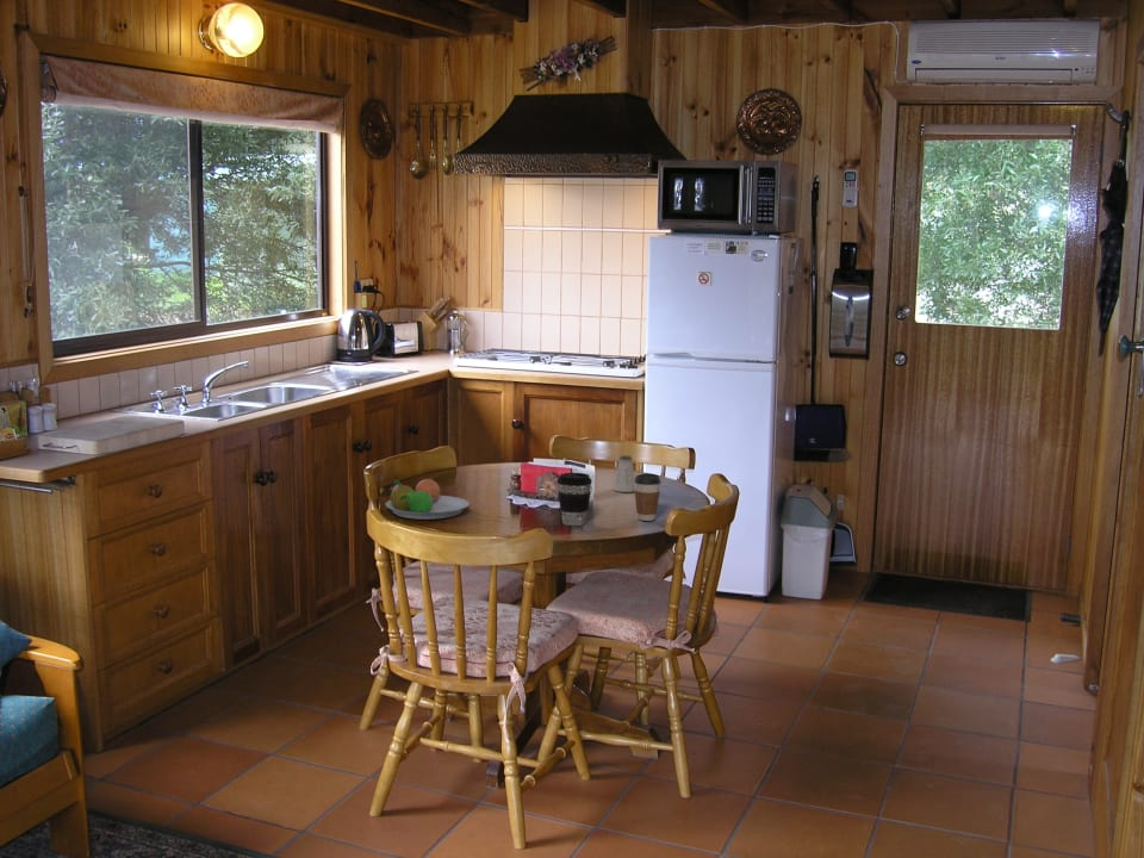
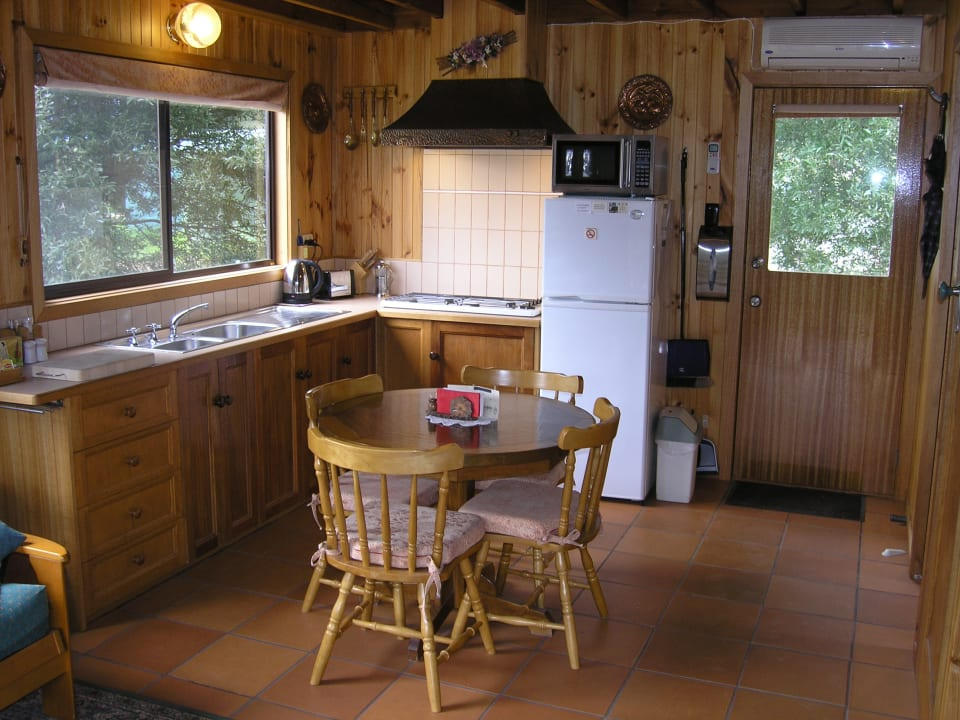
- fruit bowl [385,477,471,521]
- coffee cup [555,472,593,527]
- coffee cup [634,473,663,522]
- saltshaker [613,454,636,493]
